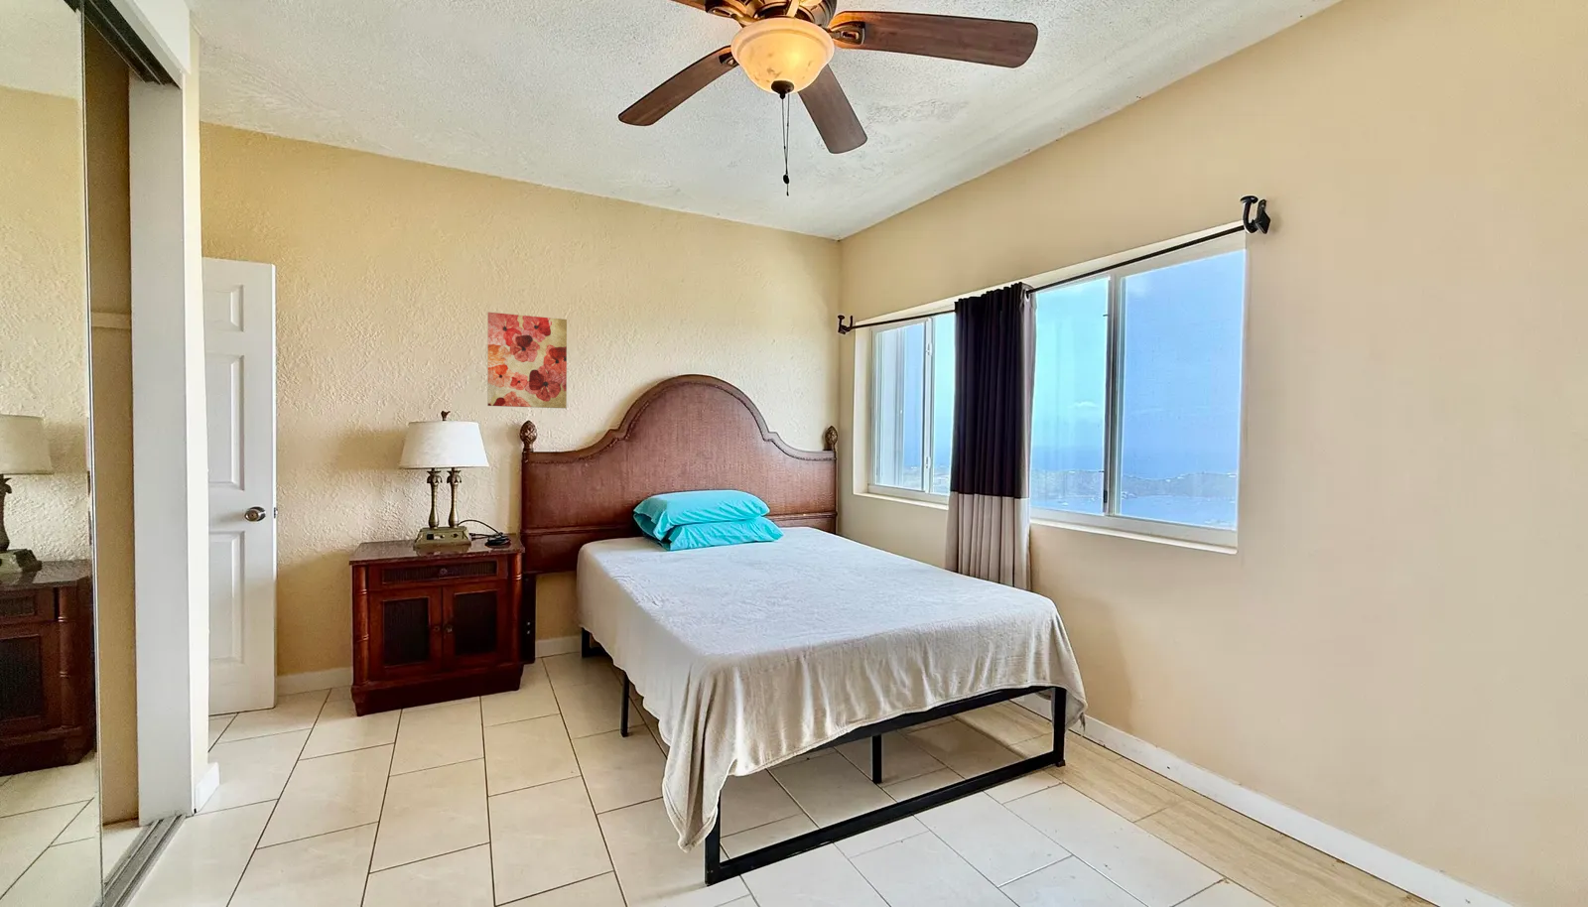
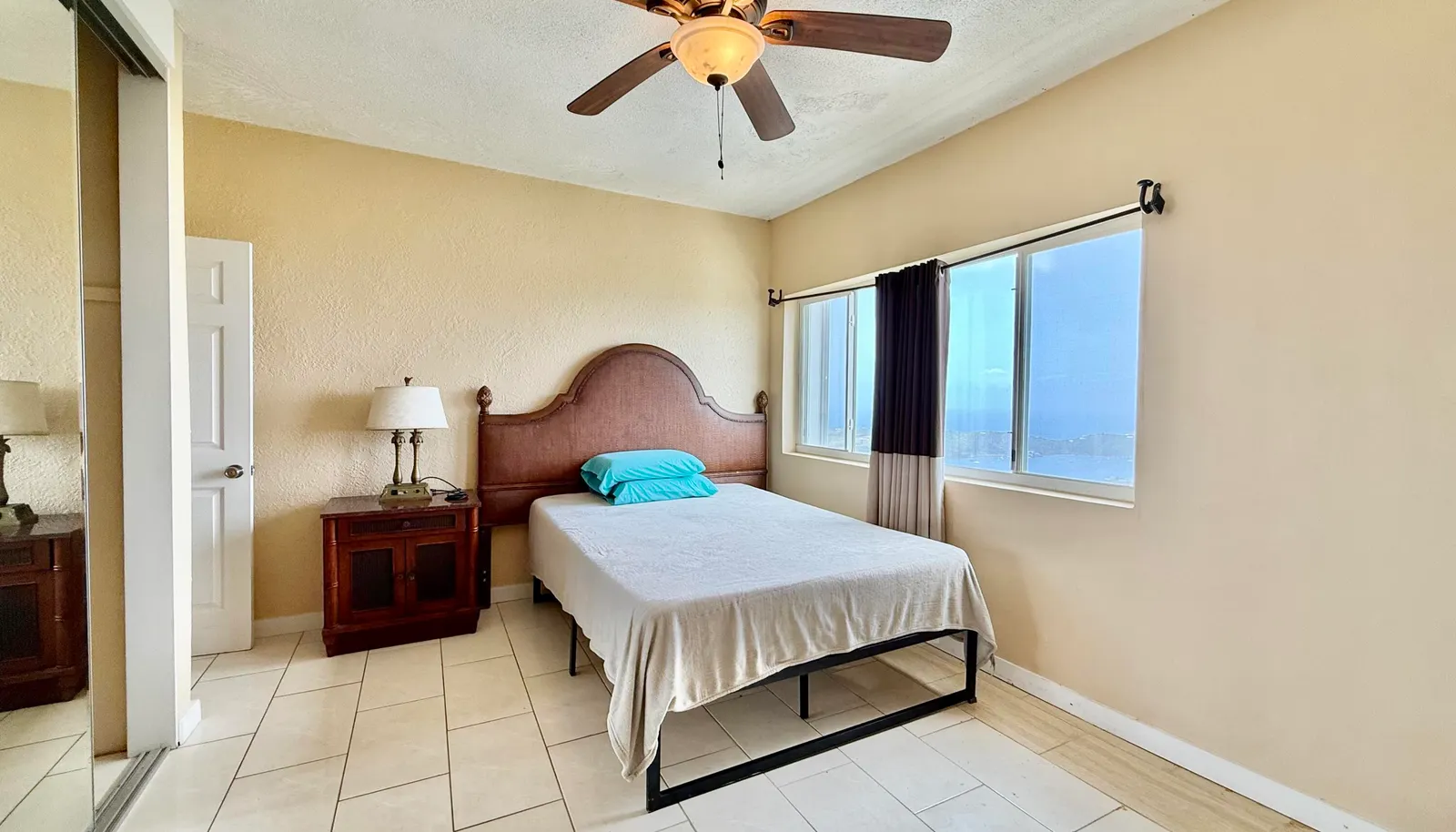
- wall art [486,312,568,409]
